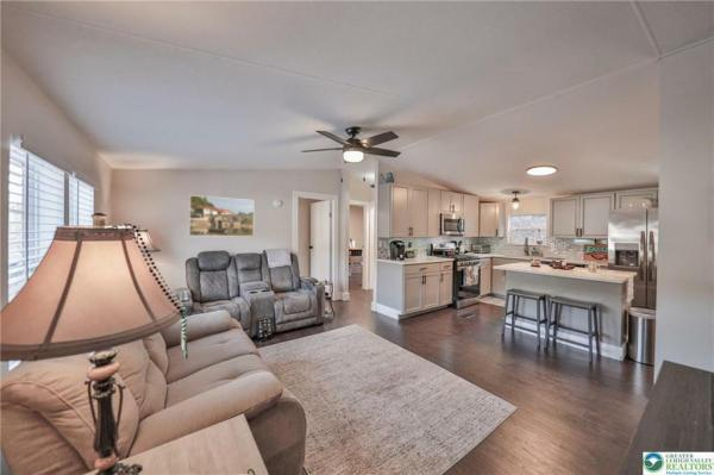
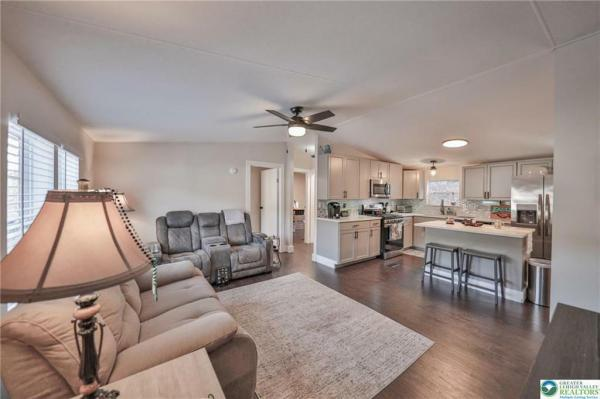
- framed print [188,194,255,238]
